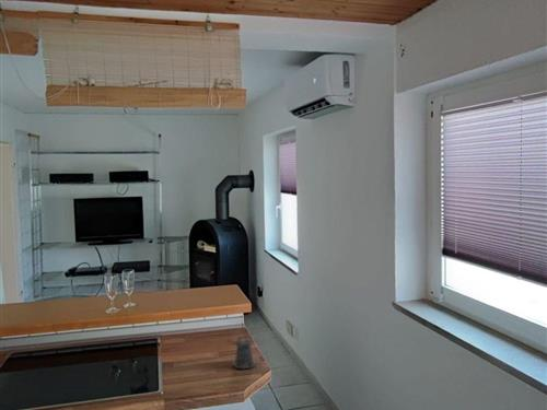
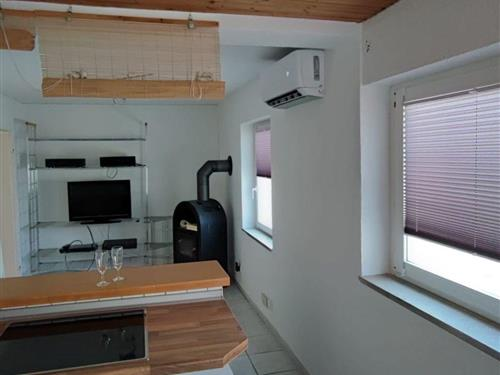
- pepper shaker [225,338,256,370]
